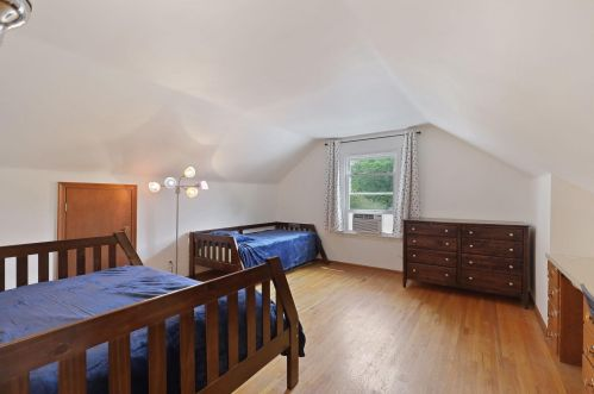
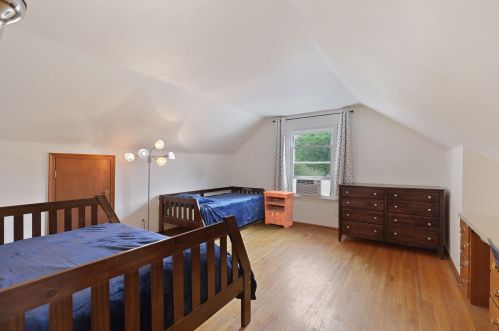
+ nightstand [262,190,296,229]
